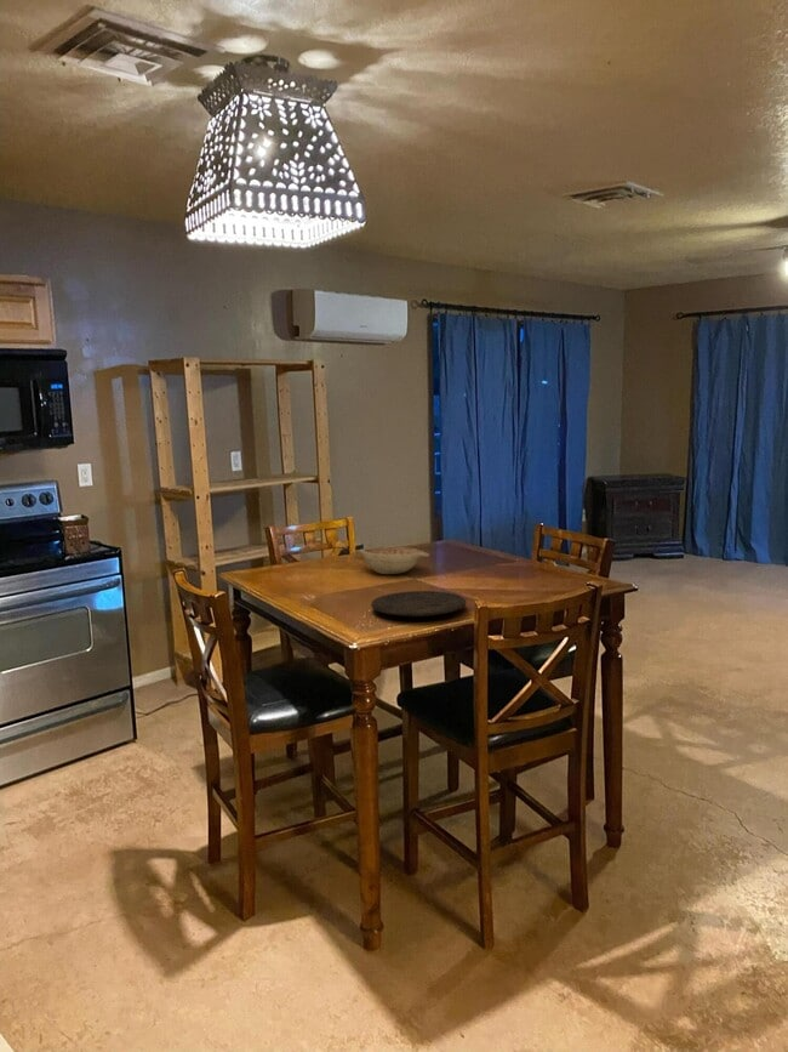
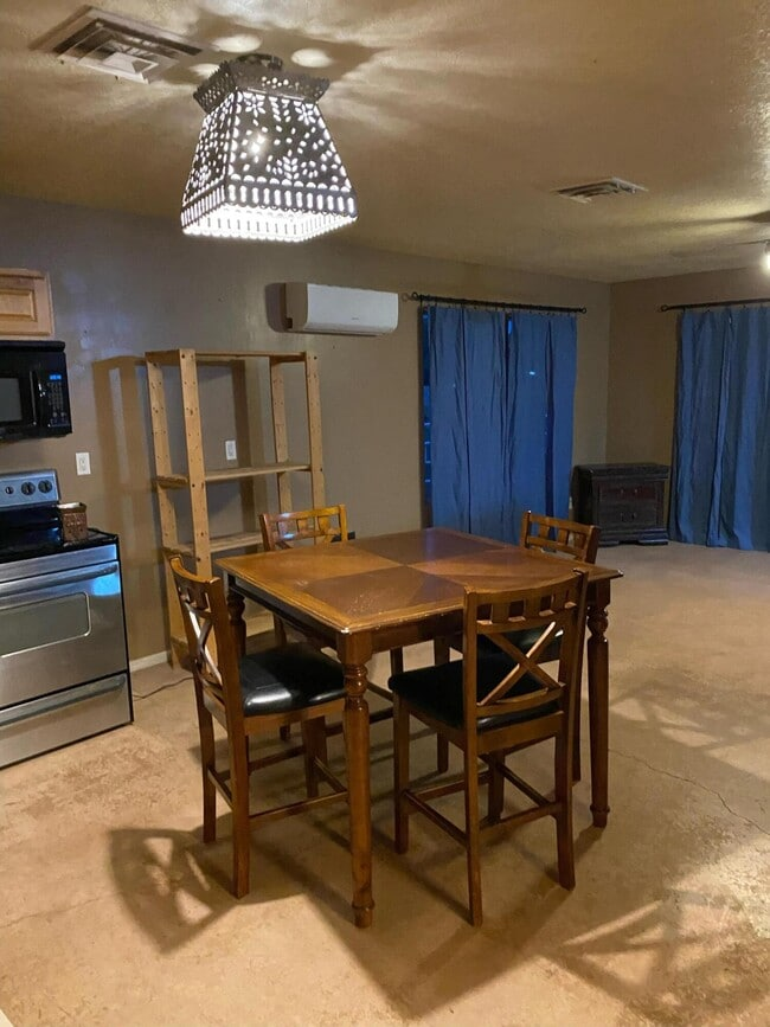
- plate [370,590,468,618]
- decorative bowl [353,546,430,575]
